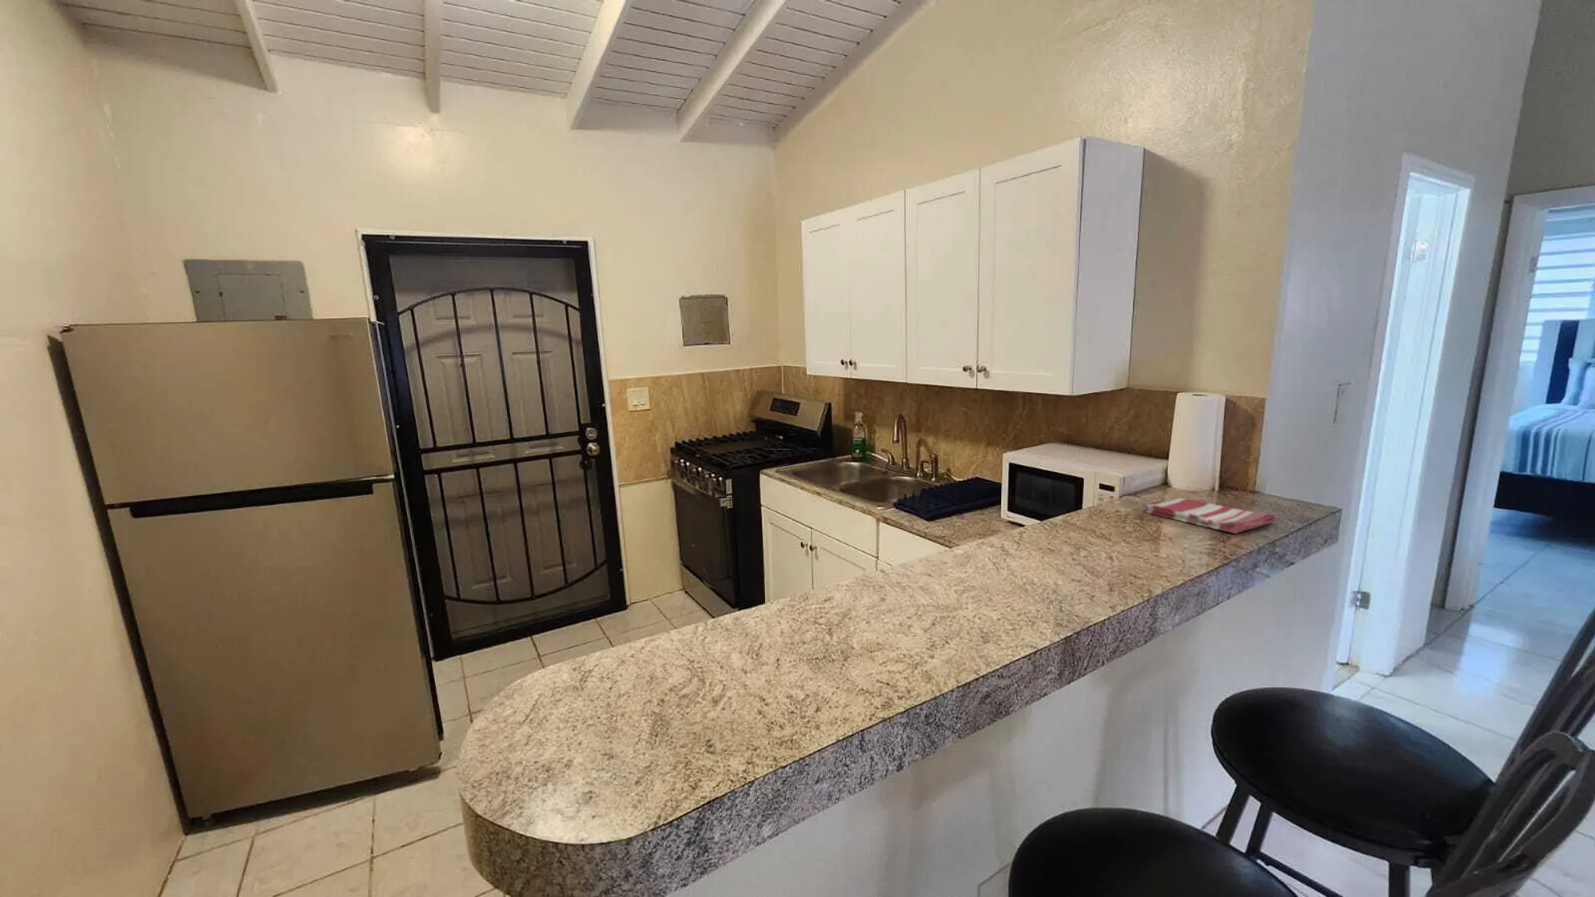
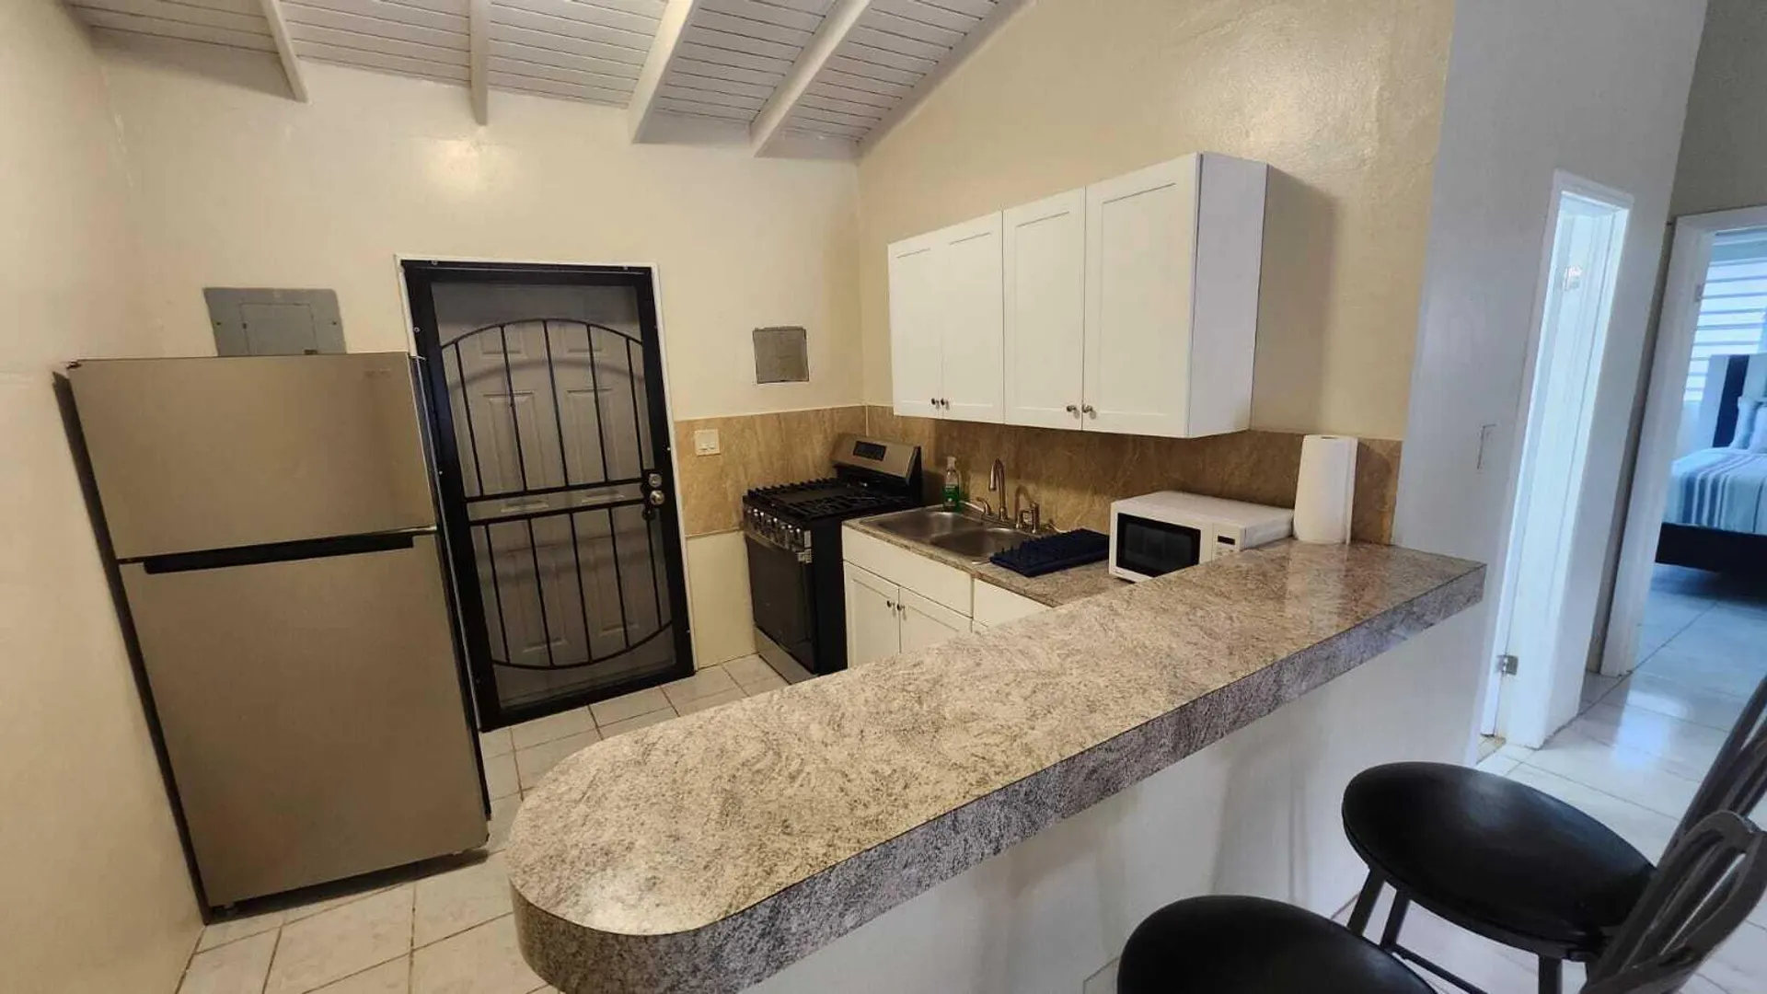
- dish towel [1143,496,1277,534]
